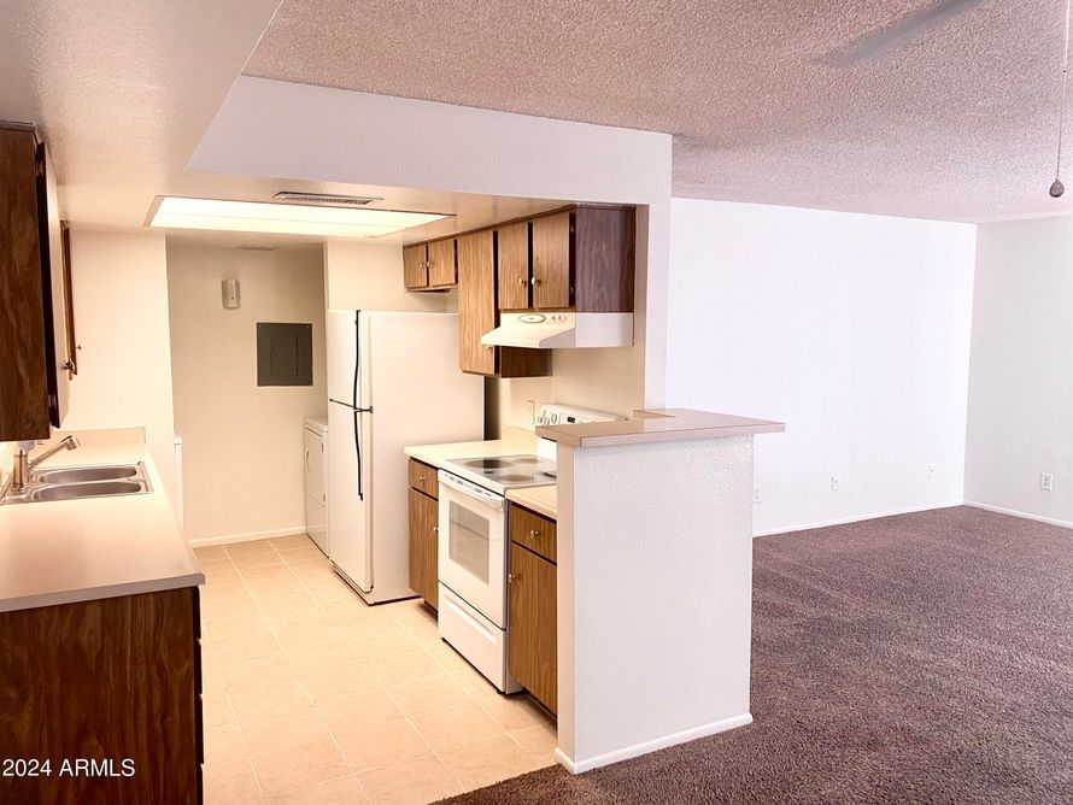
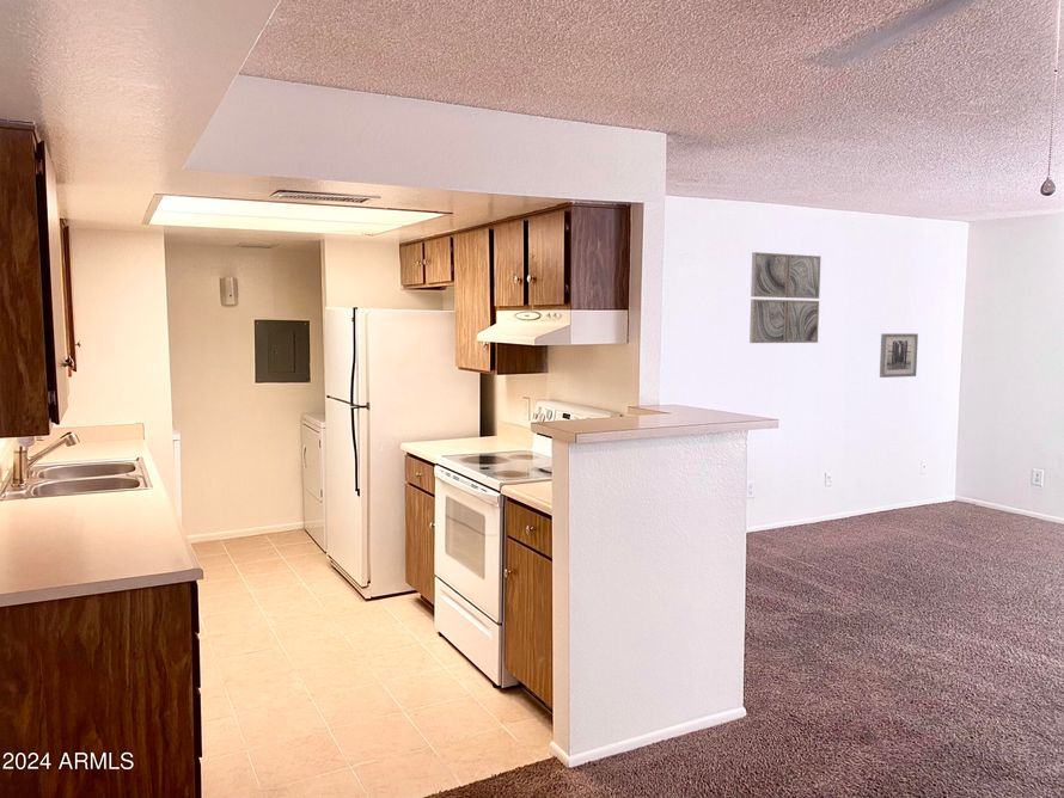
+ wall art [879,332,919,379]
+ wall art [748,251,821,344]
